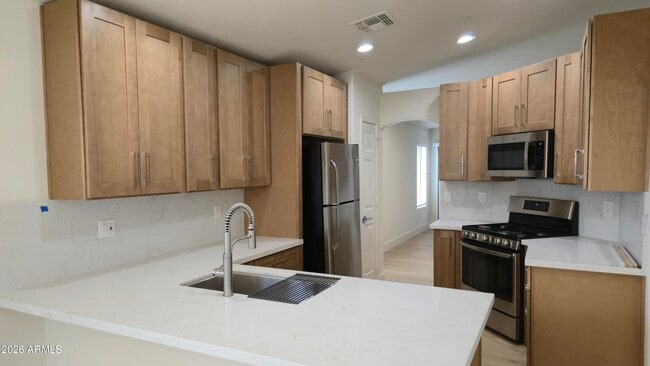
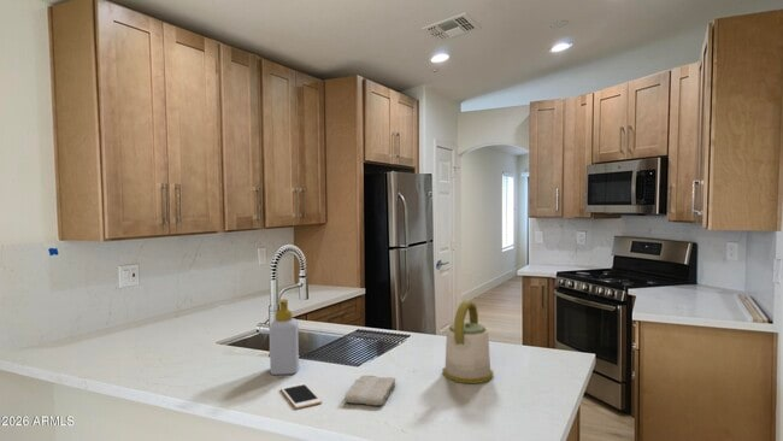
+ kettle [441,300,494,384]
+ soap bottle [269,298,300,376]
+ cell phone [279,382,323,410]
+ washcloth [343,374,396,406]
